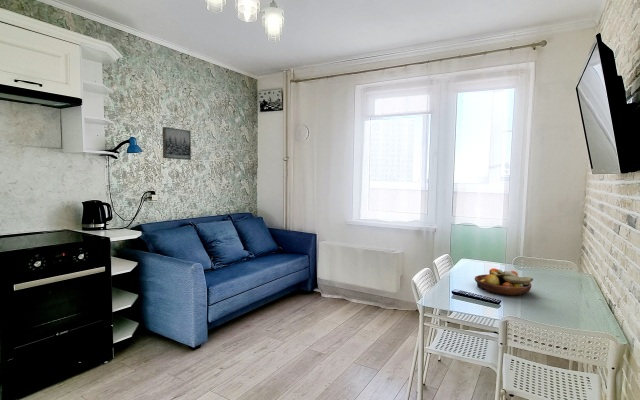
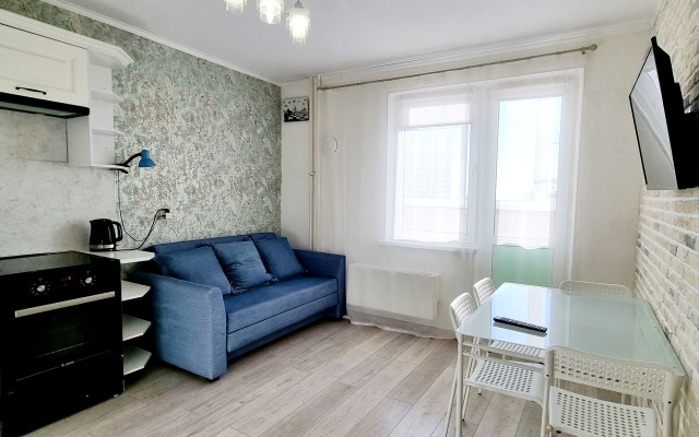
- fruit bowl [474,267,534,296]
- wall art [162,126,192,161]
